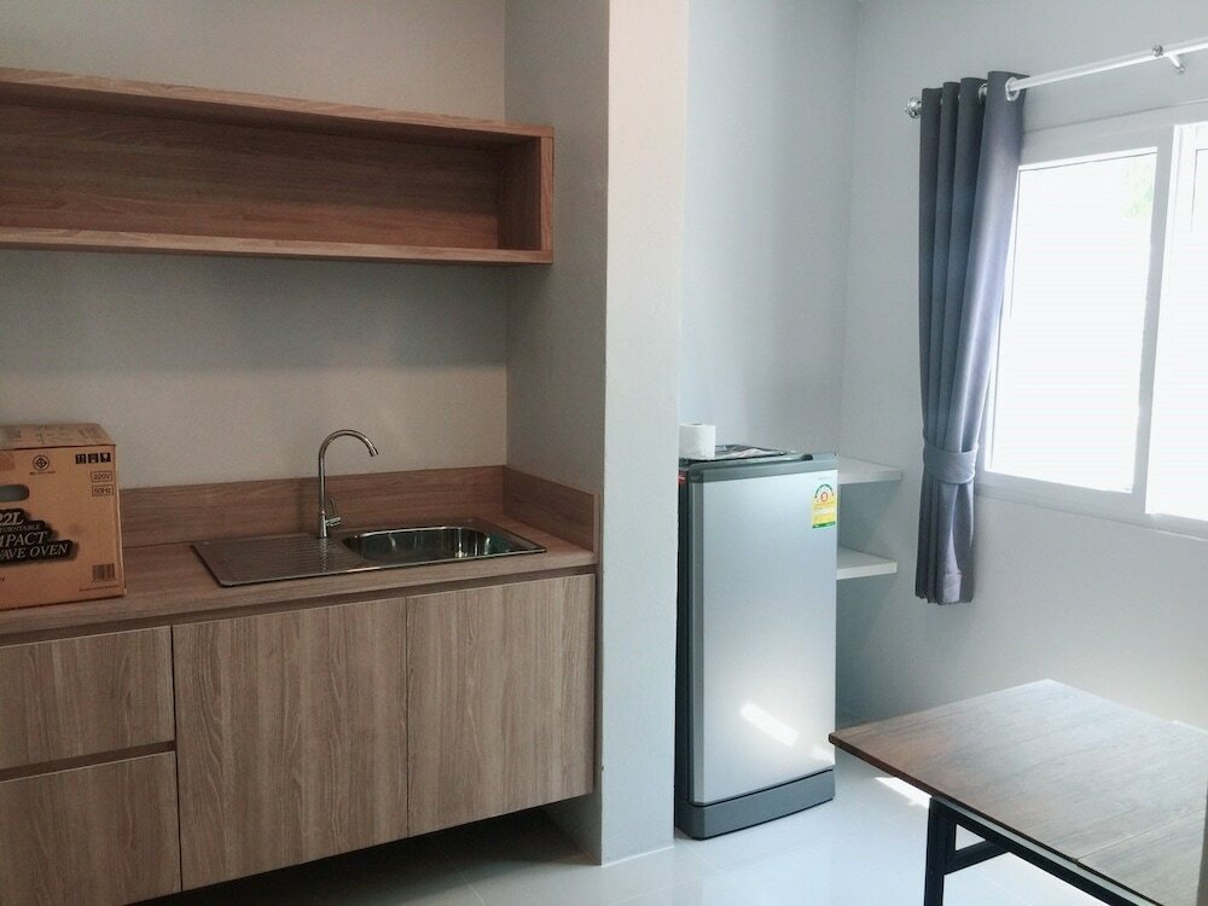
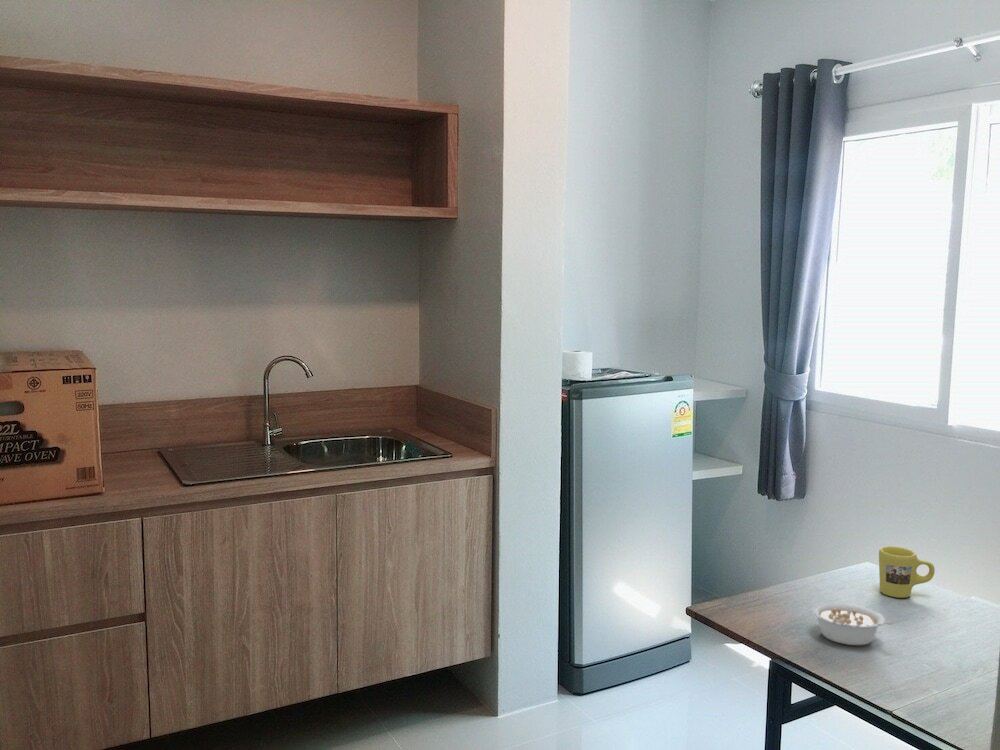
+ mug [878,546,936,599]
+ legume [811,602,896,646]
